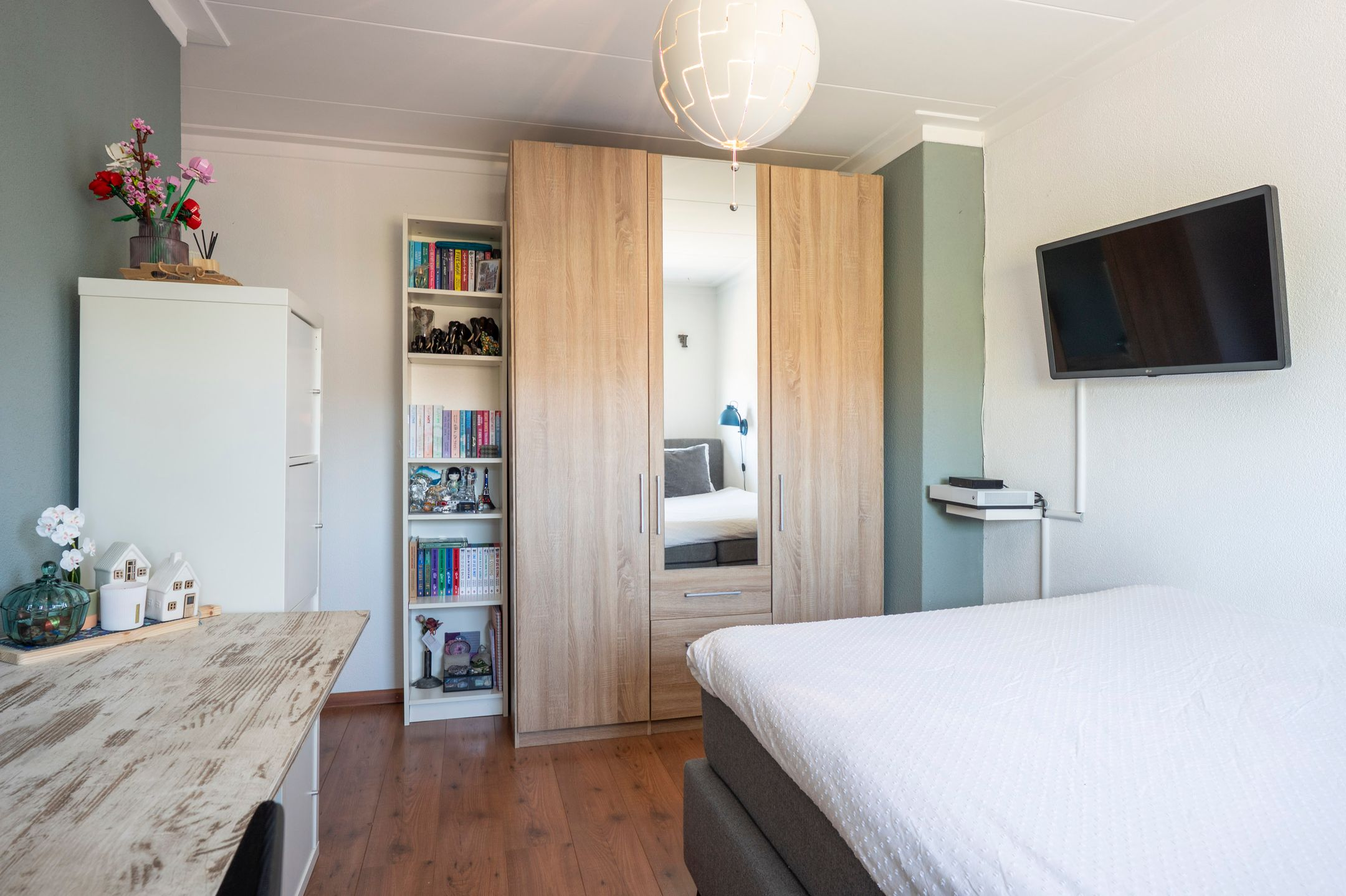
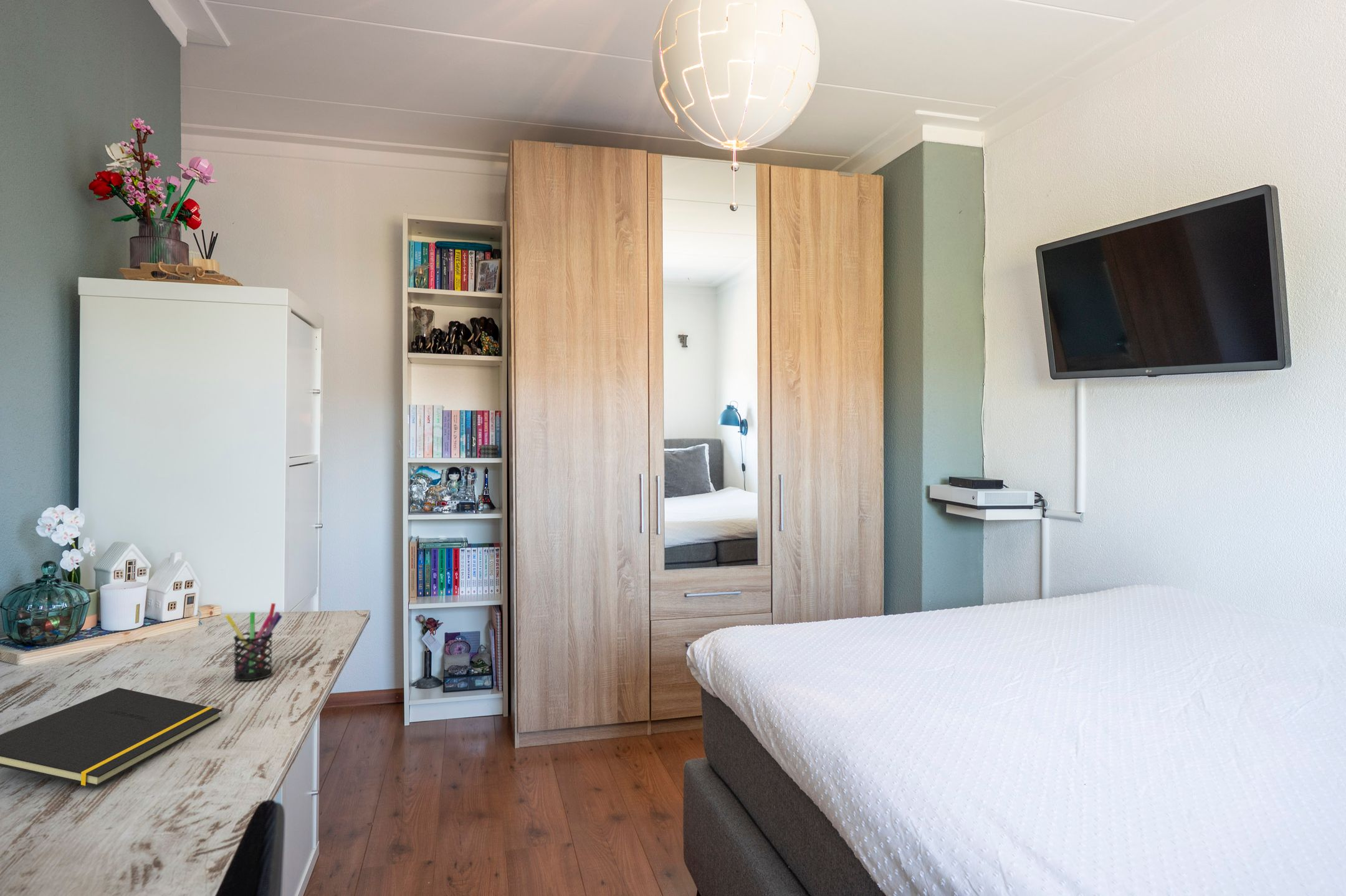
+ pen holder [224,603,283,681]
+ notepad [0,687,222,788]
